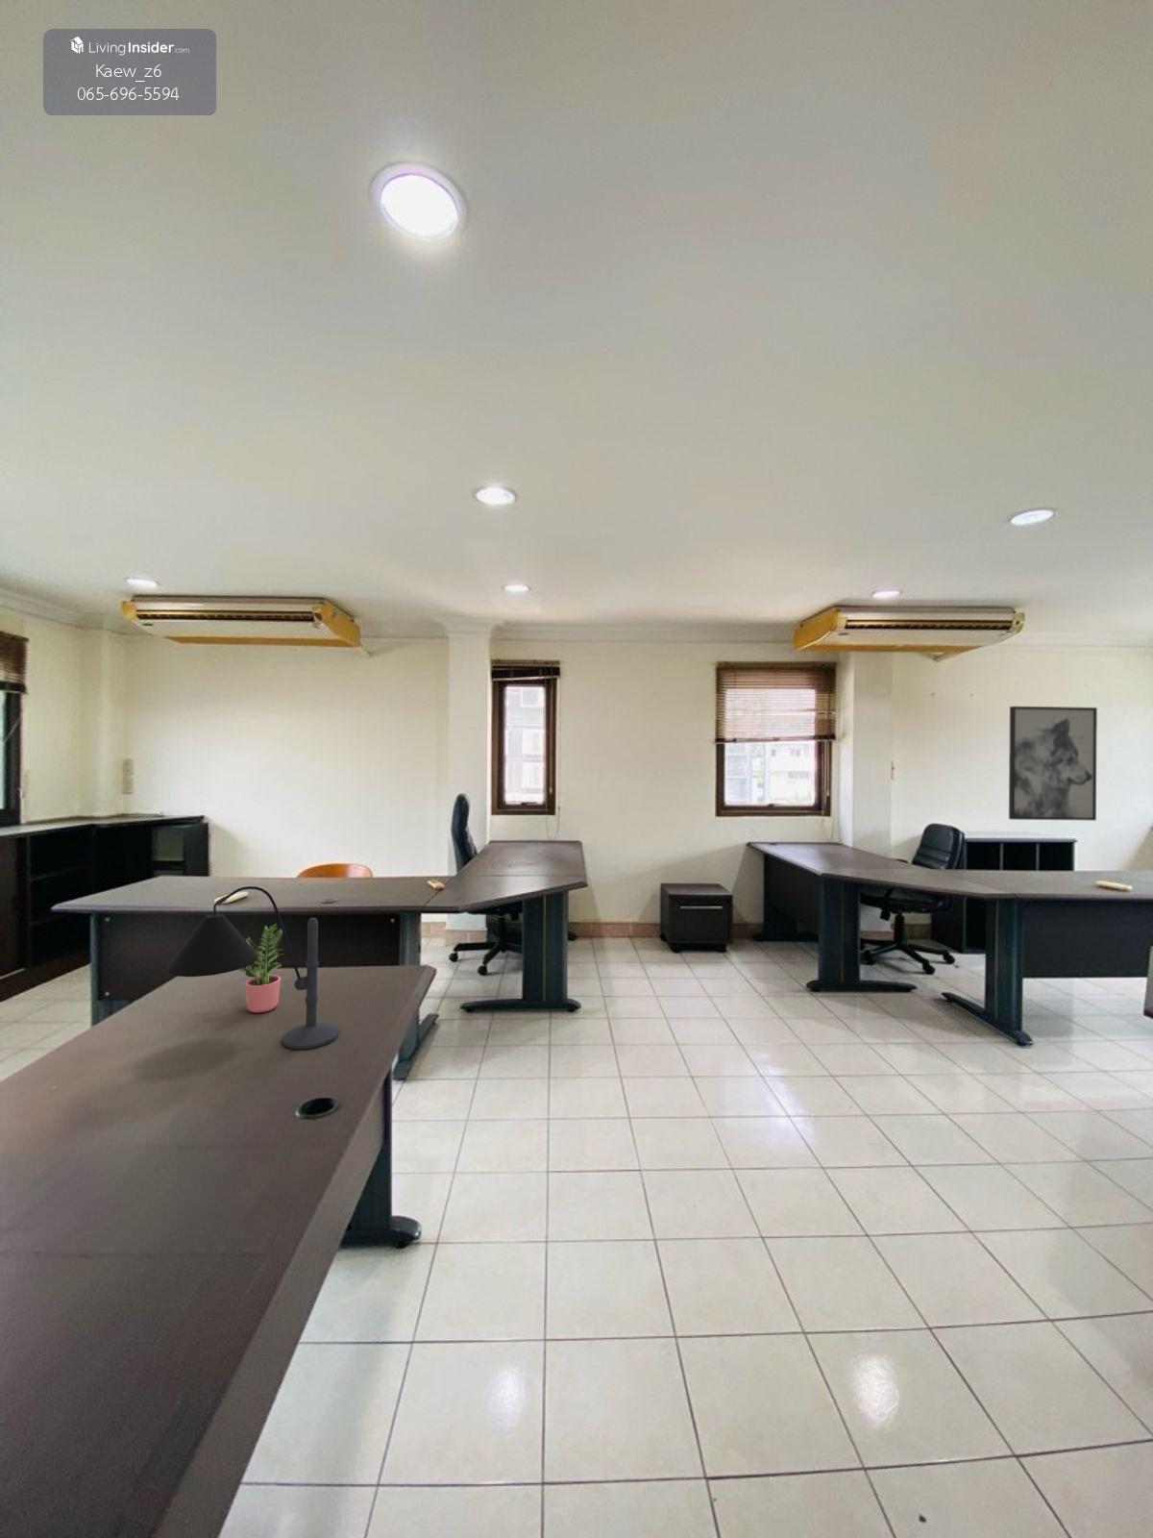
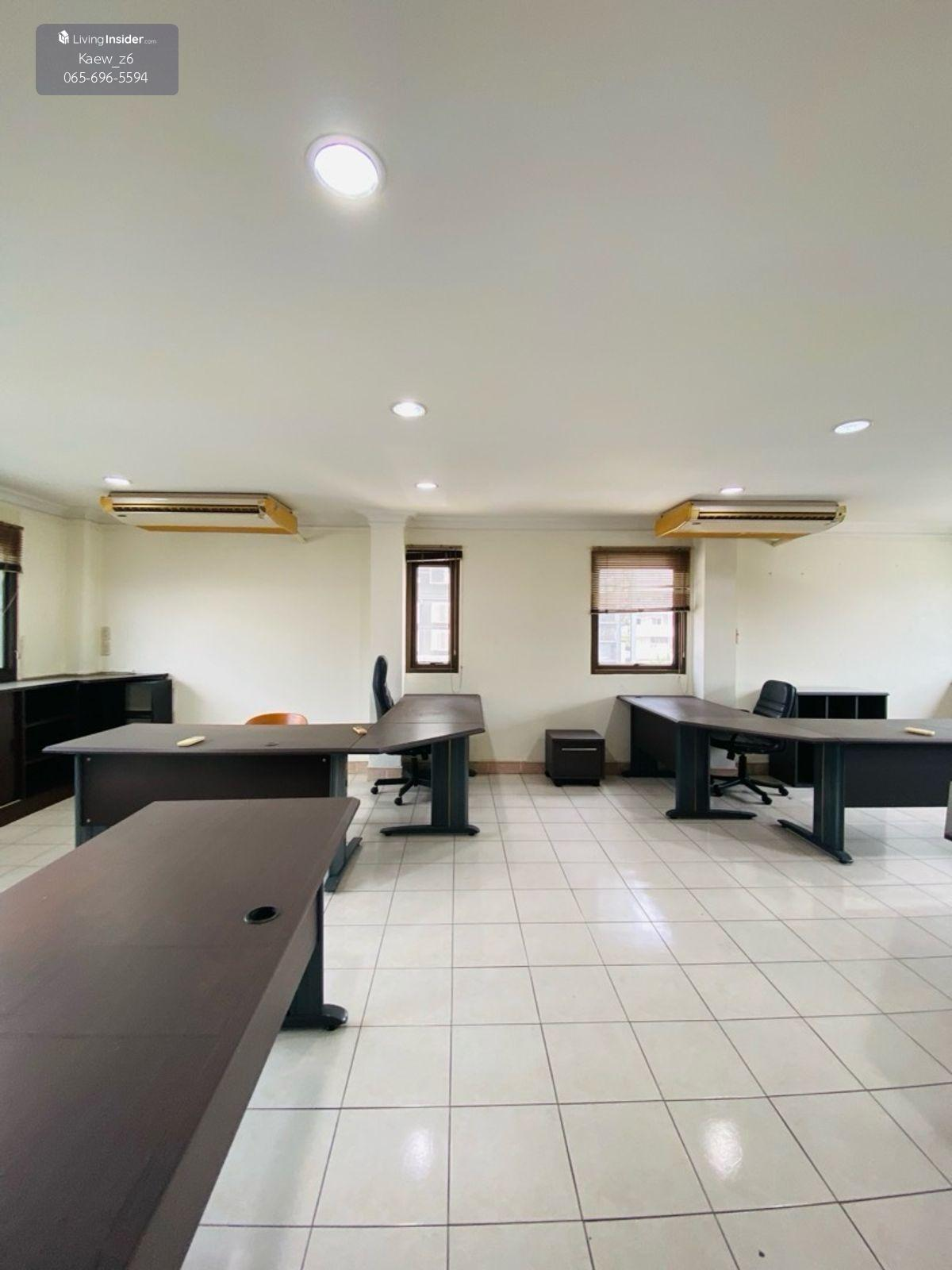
- potted plant [239,923,286,1014]
- wall art [1008,706,1098,822]
- desk lamp [165,885,339,1051]
